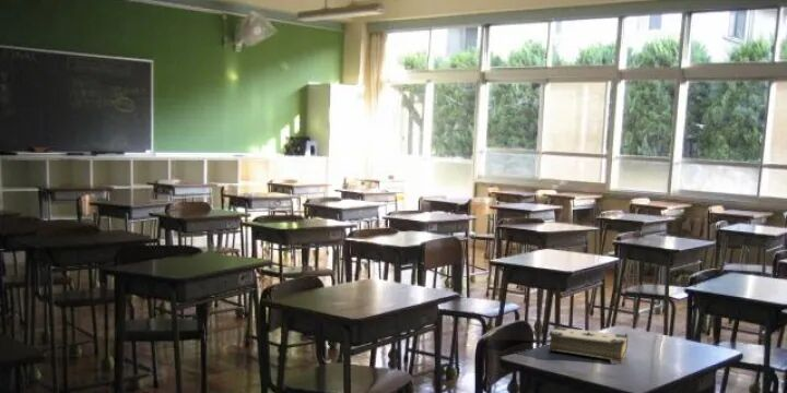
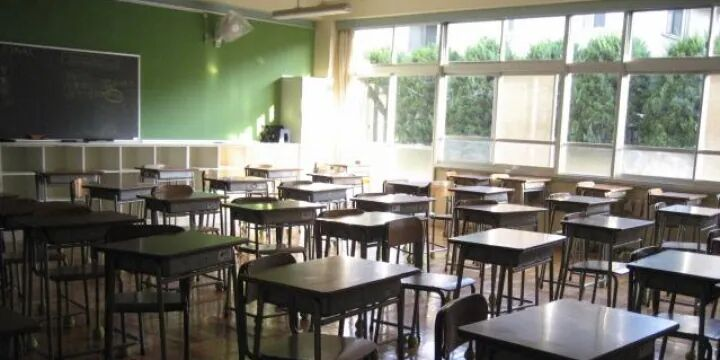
- book [547,324,630,365]
